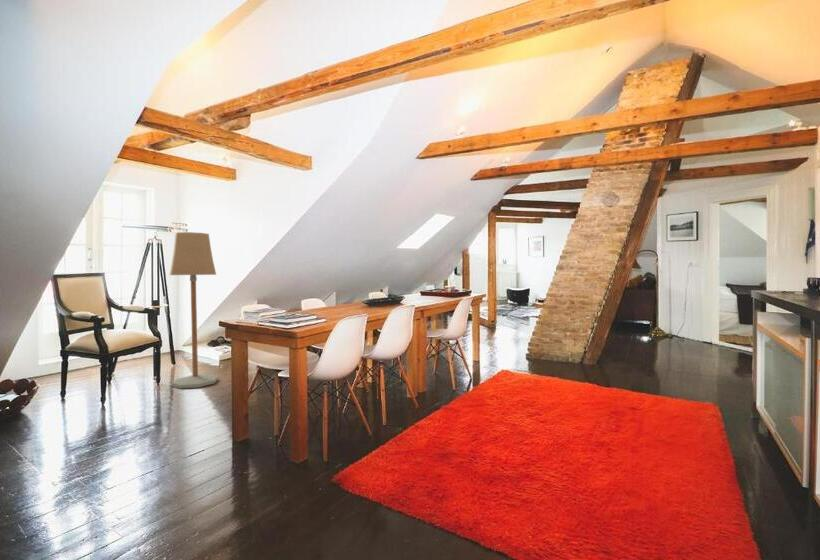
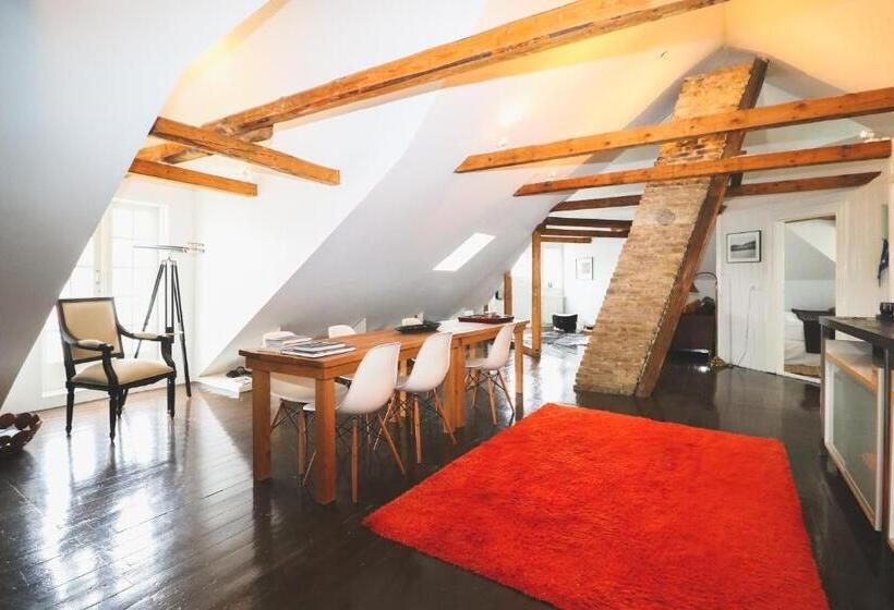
- floor lamp [169,231,219,390]
